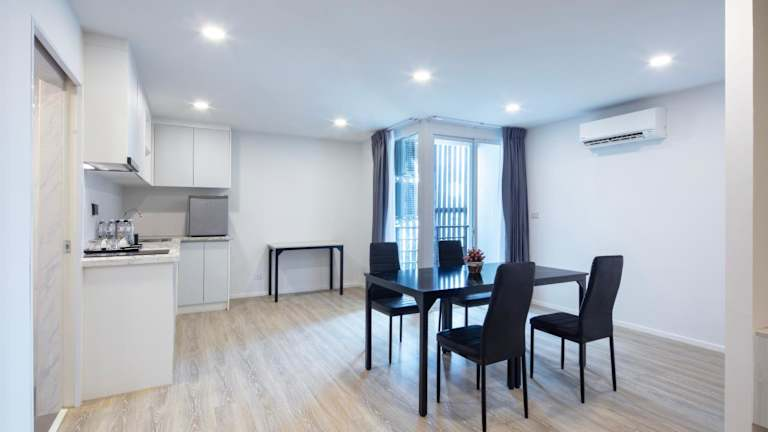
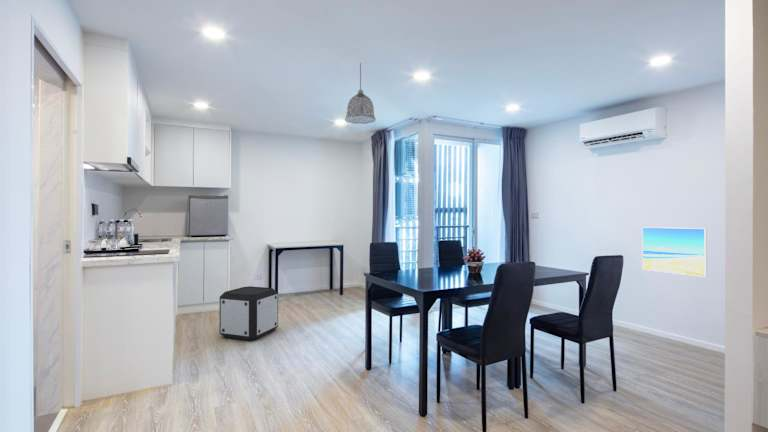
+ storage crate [219,285,279,342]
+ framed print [641,226,708,278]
+ pendant lamp [344,62,377,125]
